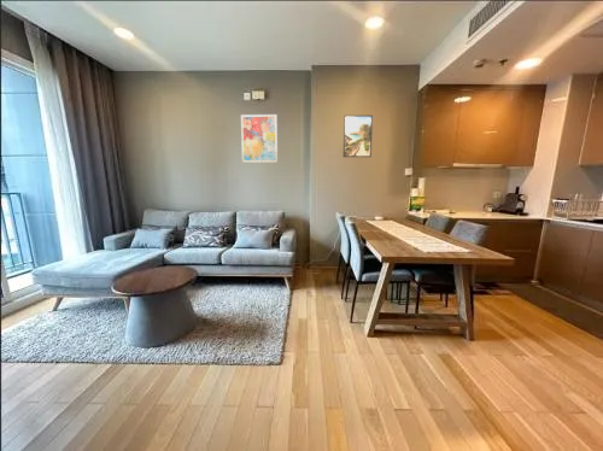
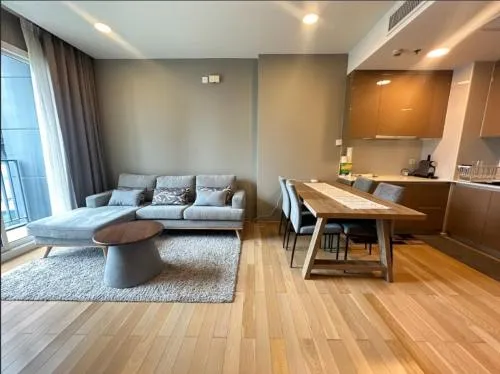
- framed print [343,113,374,158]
- wall art [240,113,279,163]
